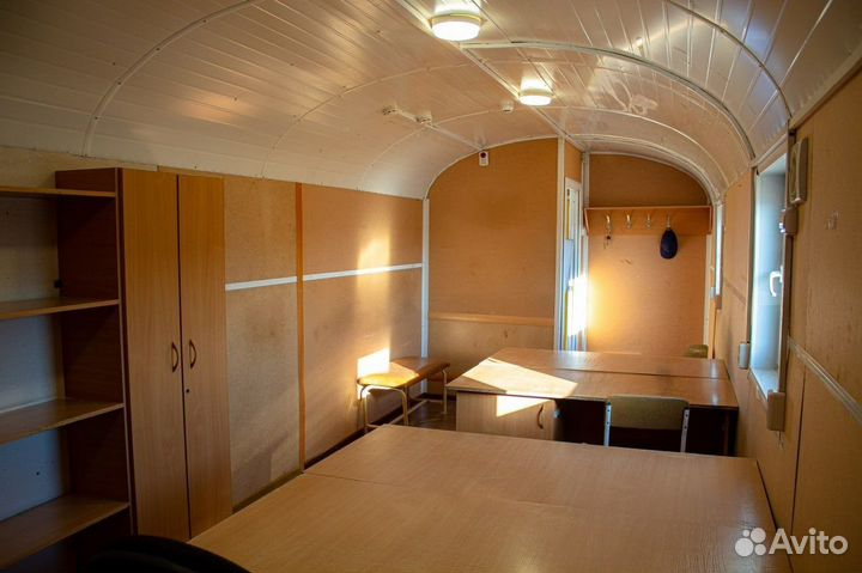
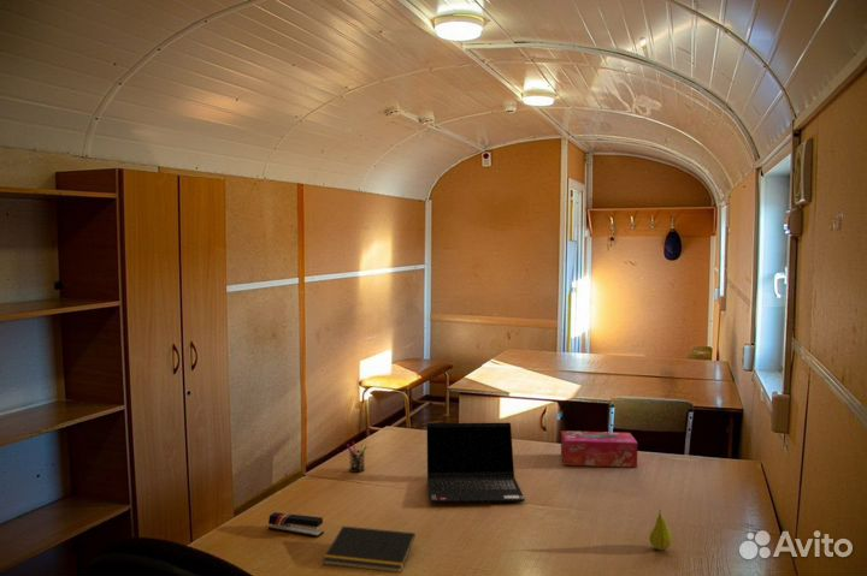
+ notepad [322,525,417,574]
+ laptop computer [426,422,526,504]
+ fruit [648,509,674,551]
+ pen holder [346,439,368,474]
+ tissue box [560,429,639,468]
+ stapler [267,511,325,539]
